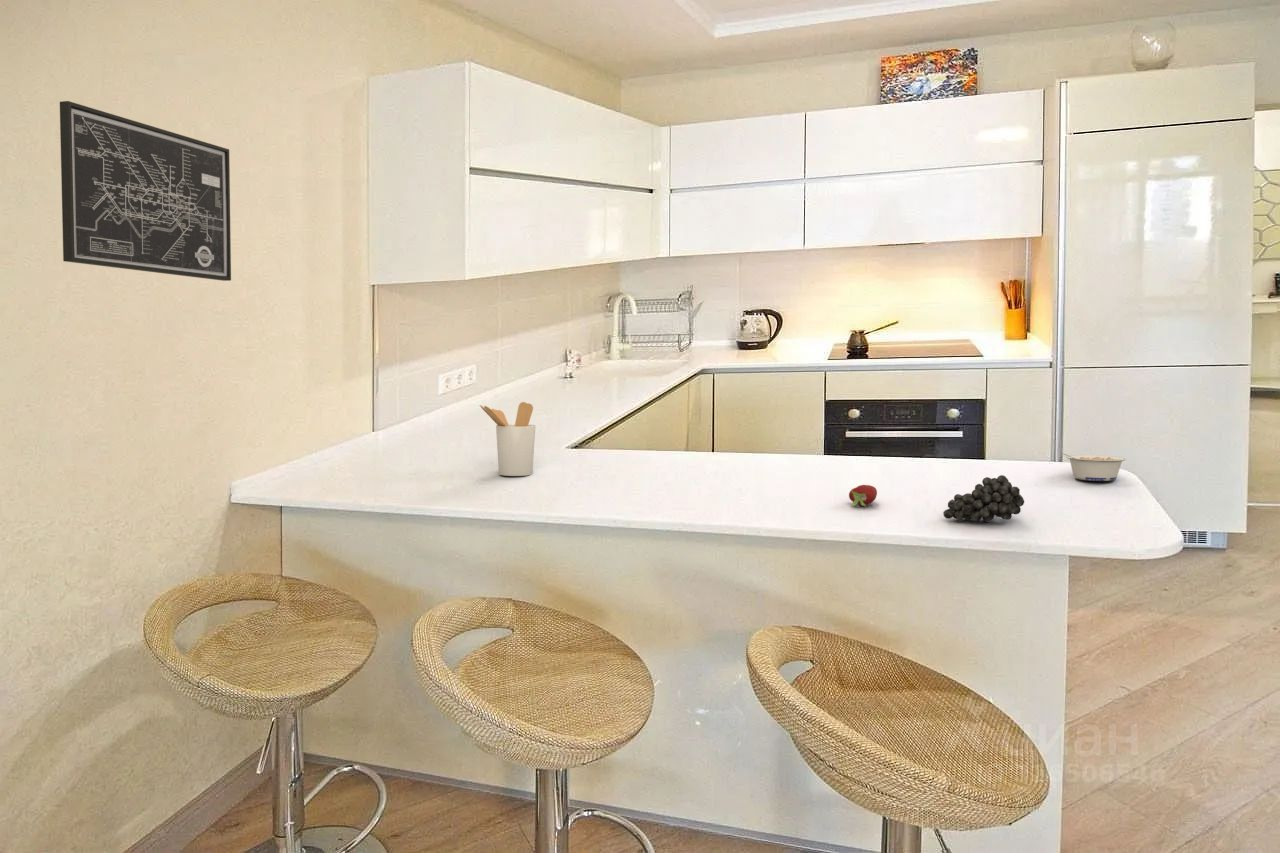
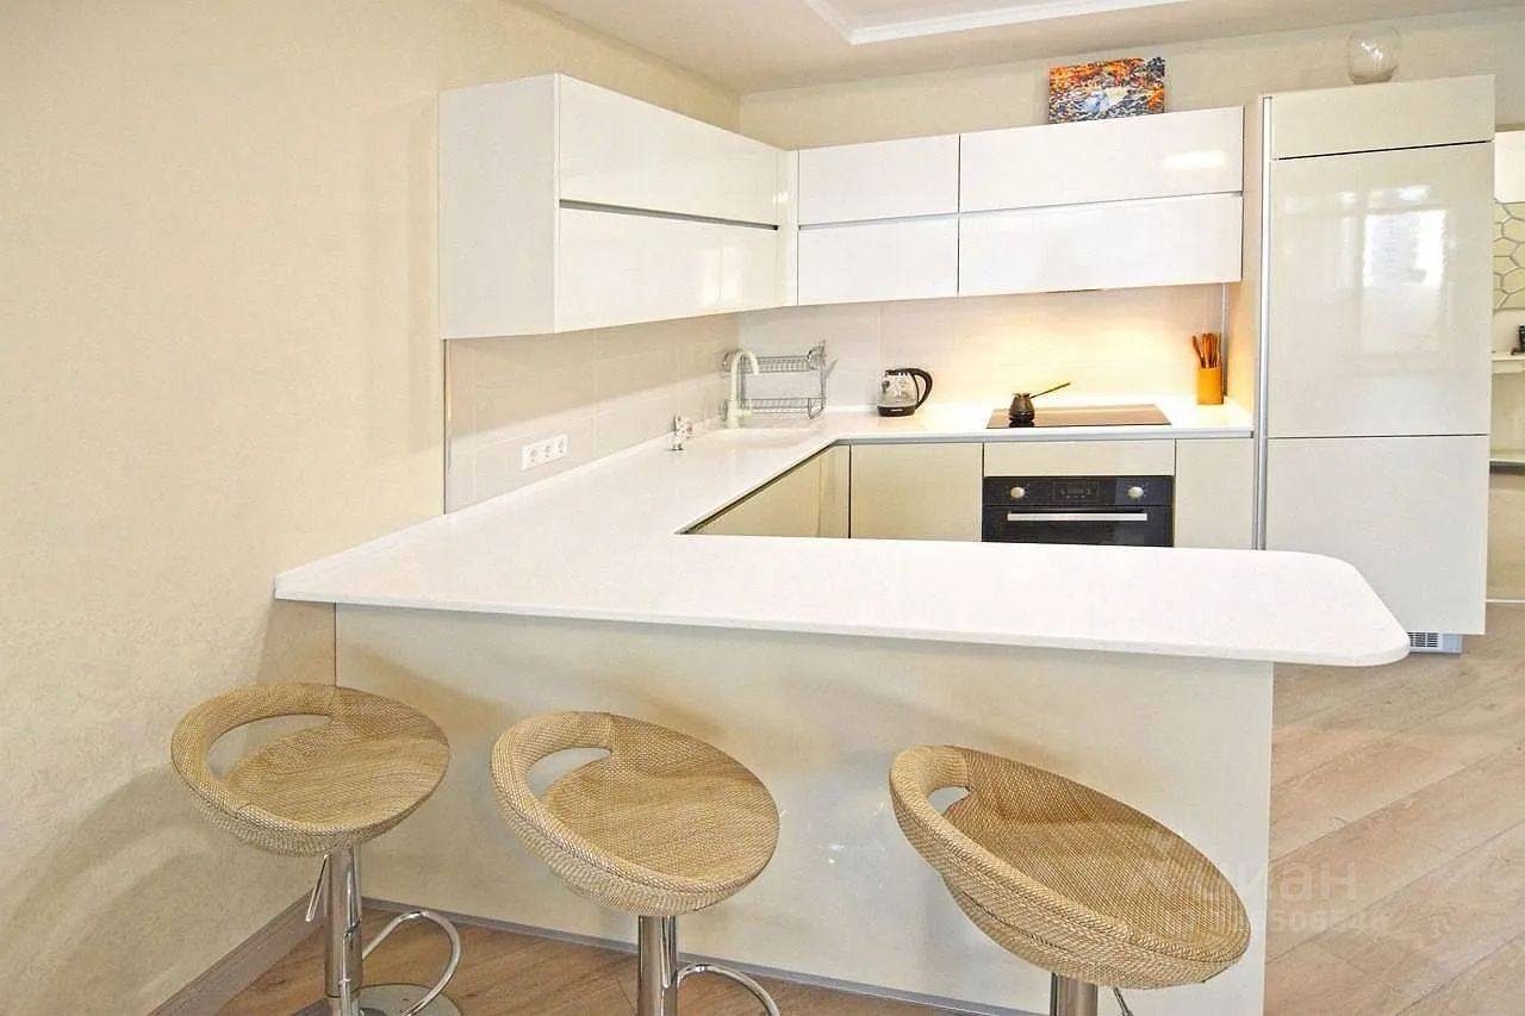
- fruit [848,484,878,508]
- utensil holder [479,401,536,477]
- wall art [59,100,232,282]
- fruit [943,474,1025,523]
- legume [1063,453,1127,482]
